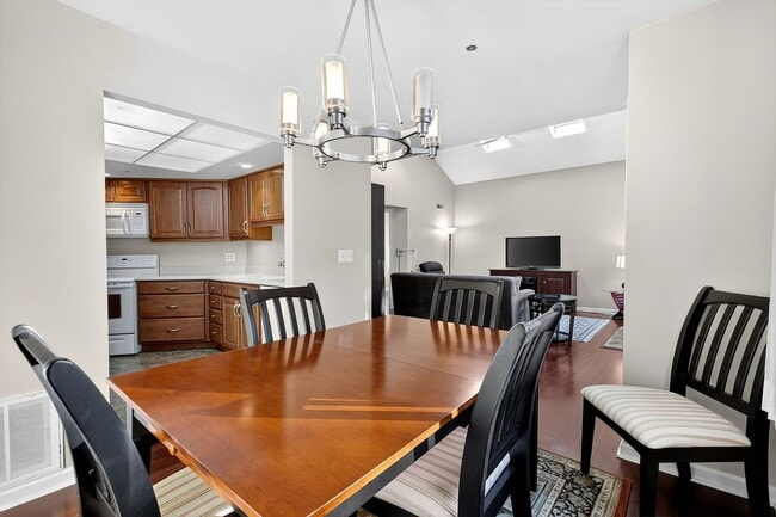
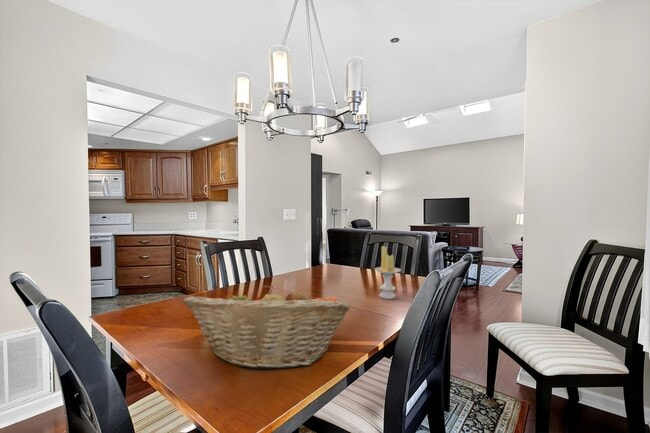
+ fruit basket [181,285,351,371]
+ candle [374,245,402,300]
